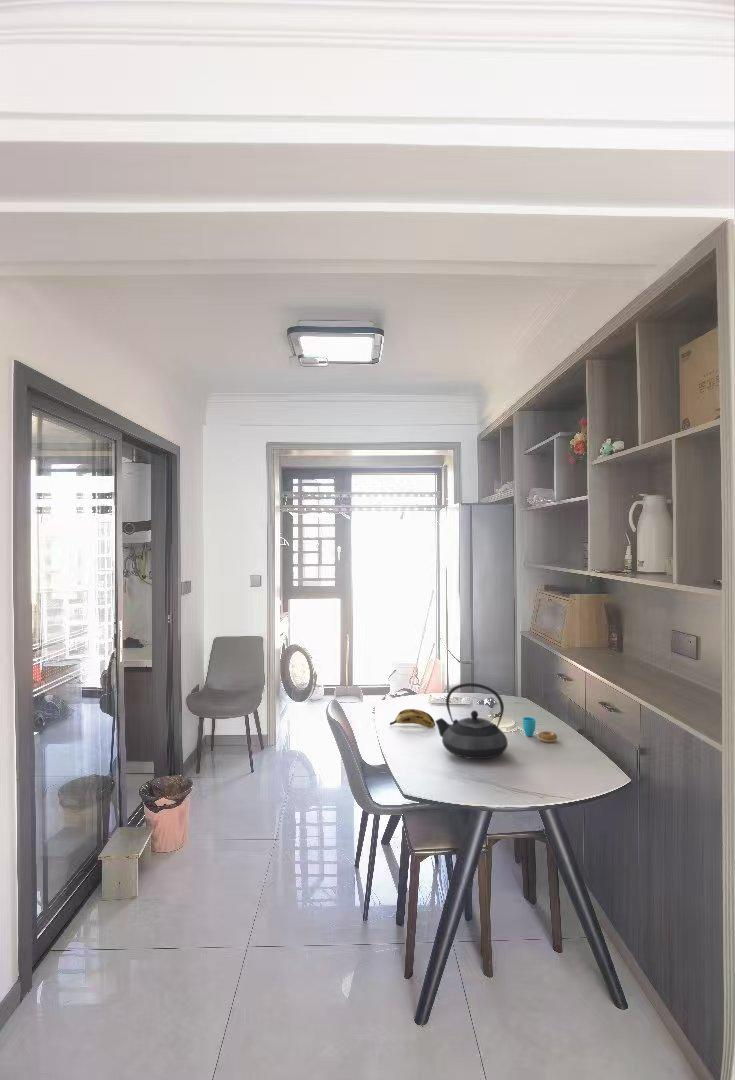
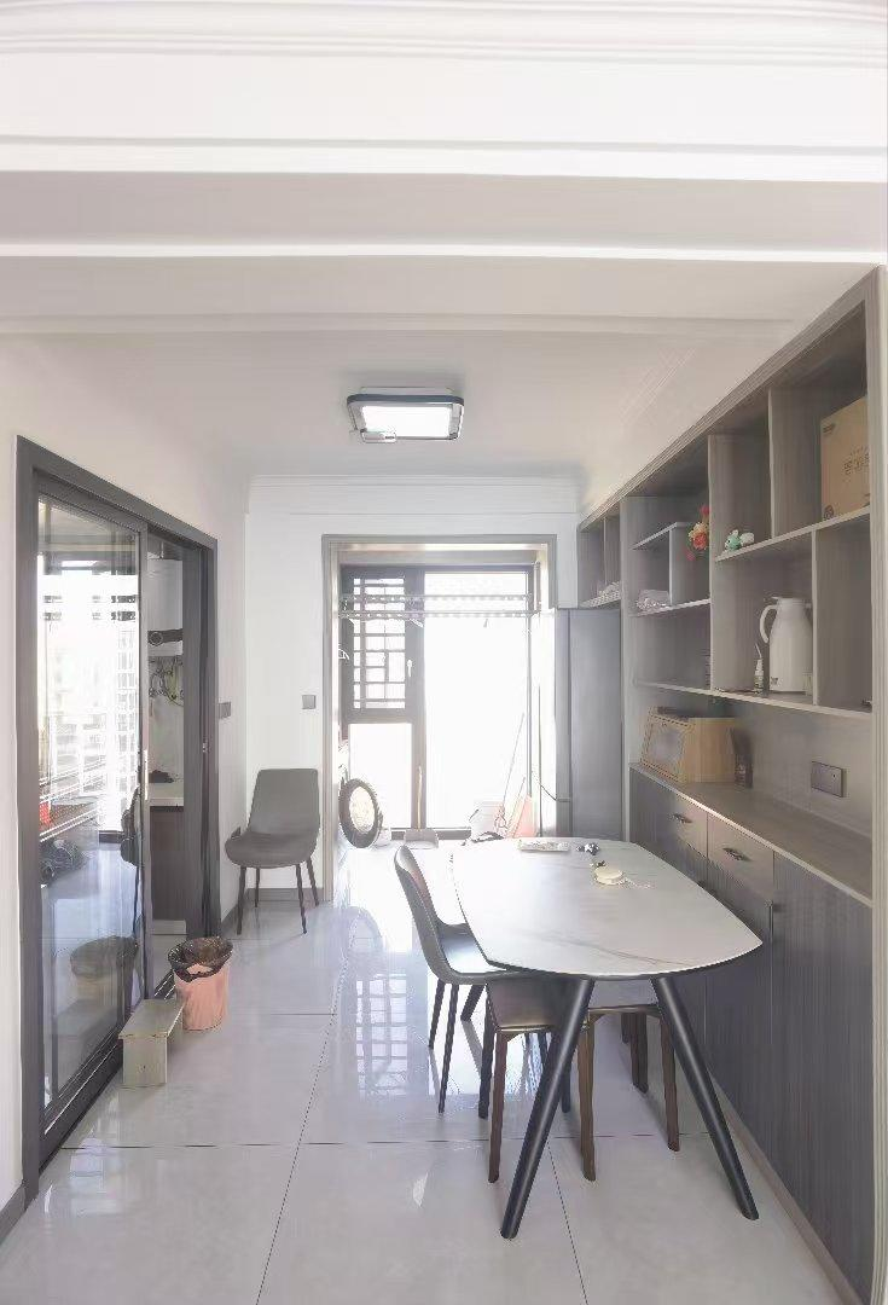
- teapot [434,682,509,760]
- cup [522,716,558,743]
- banana [389,708,436,729]
